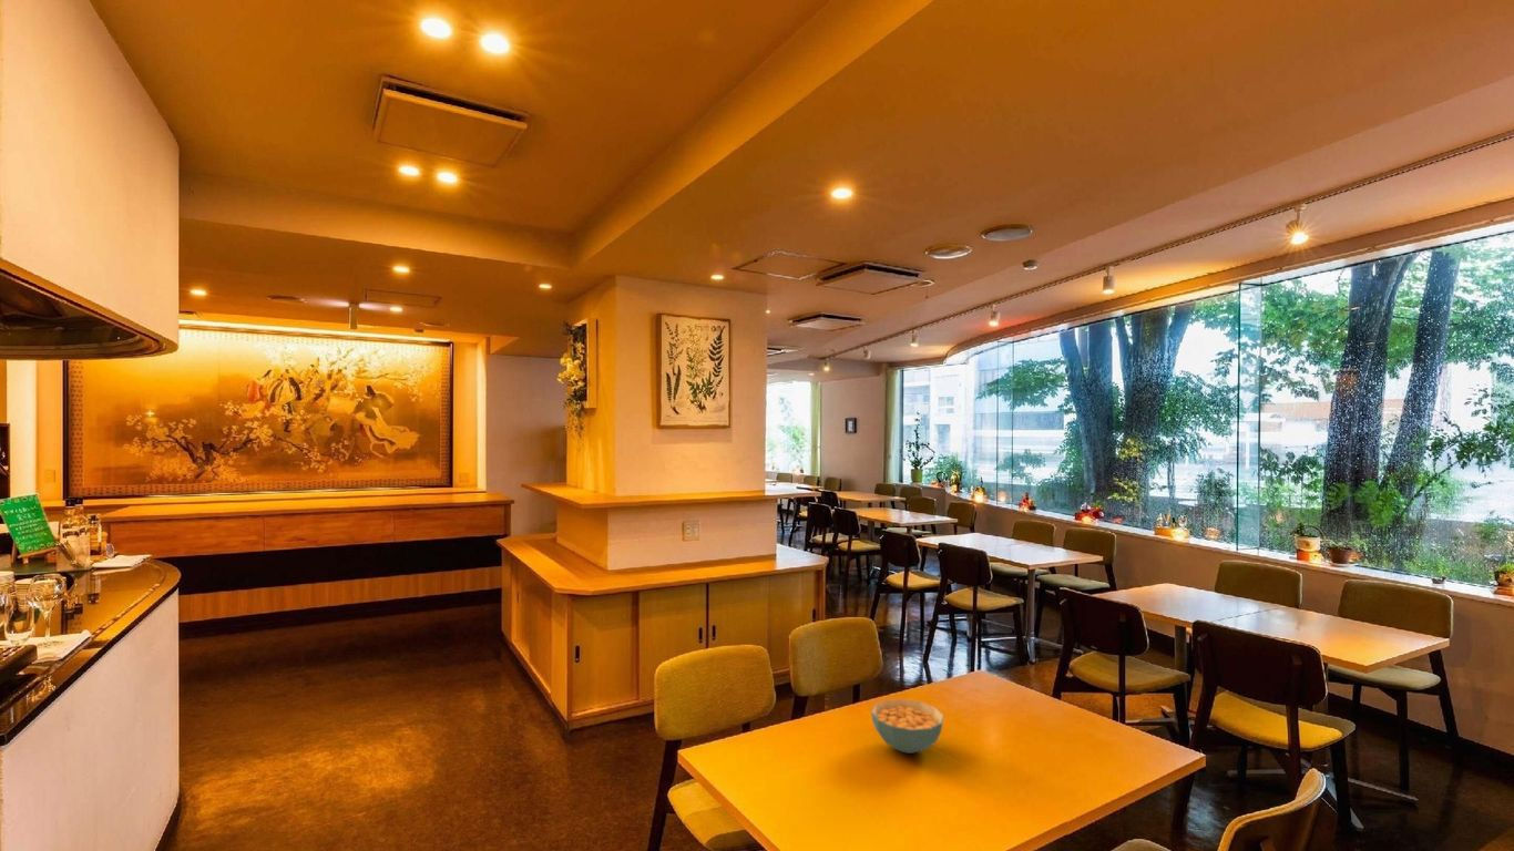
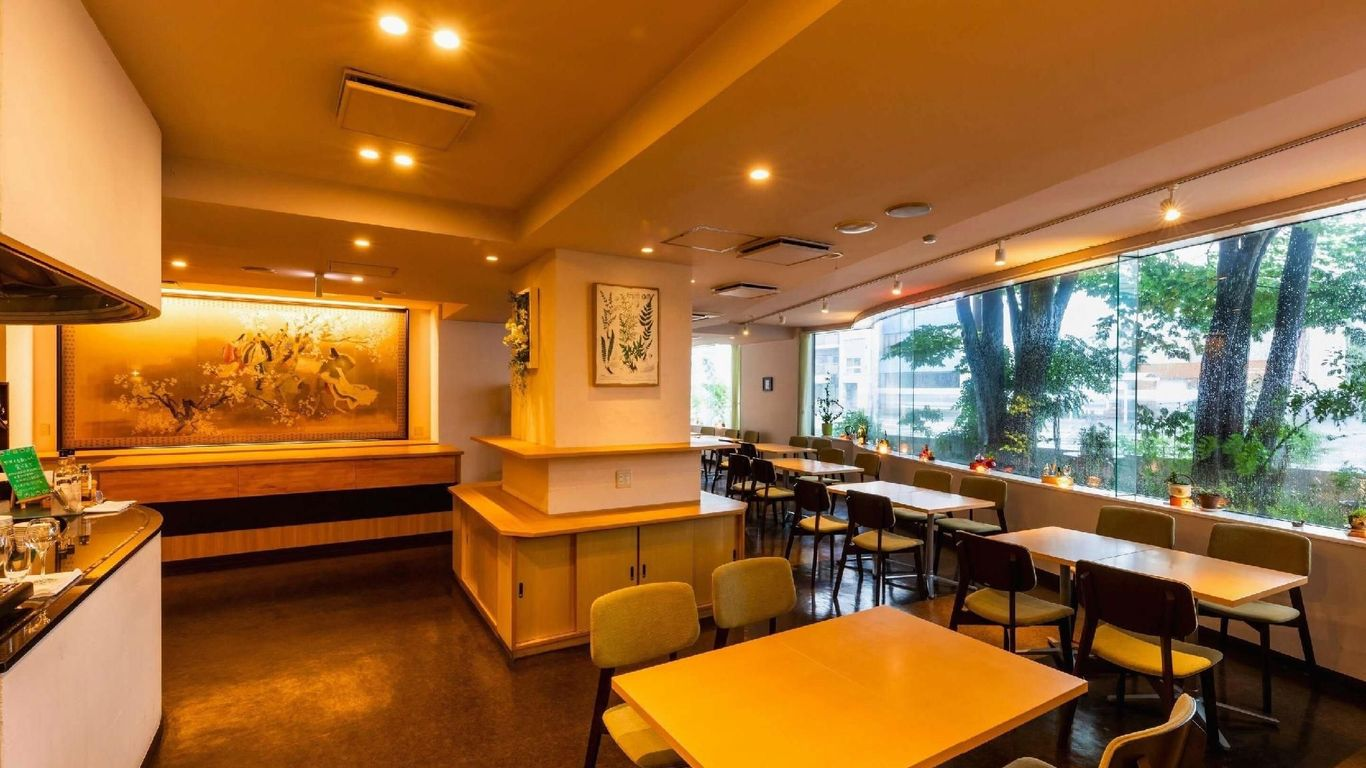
- cereal bowl [870,698,945,755]
